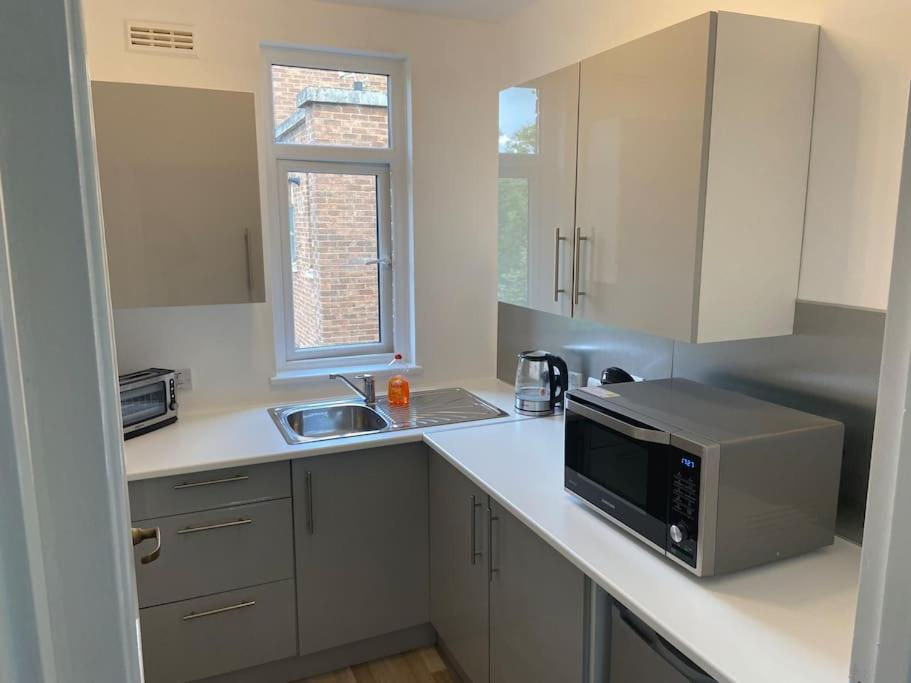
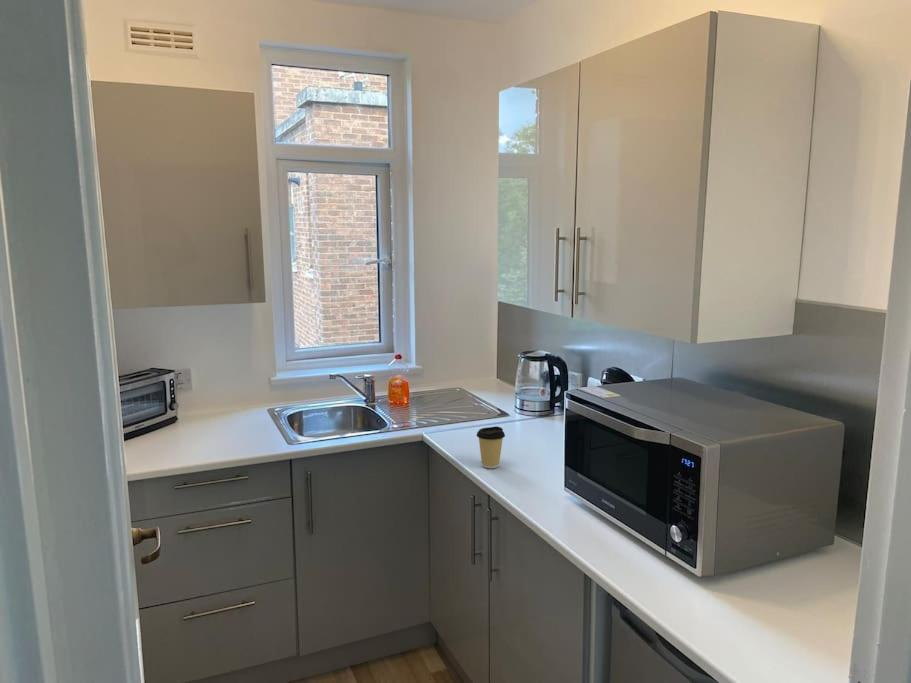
+ coffee cup [476,425,506,469]
